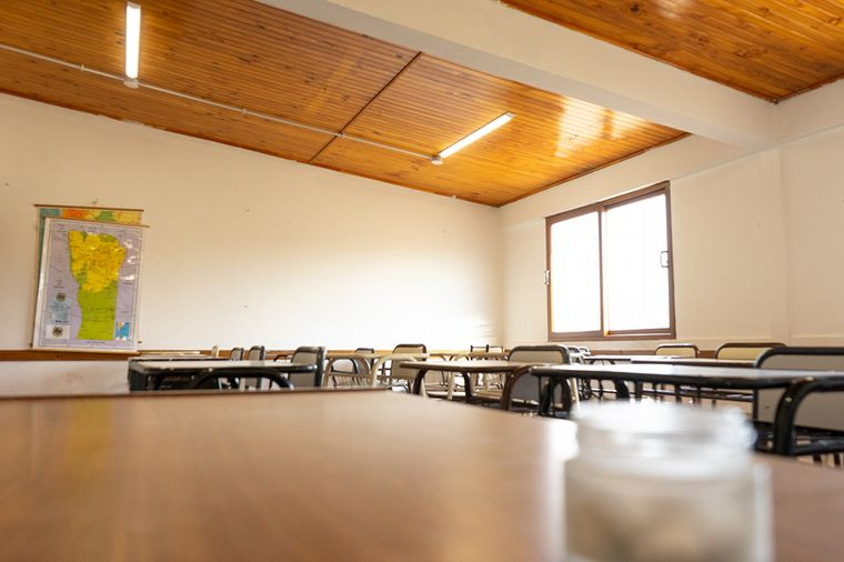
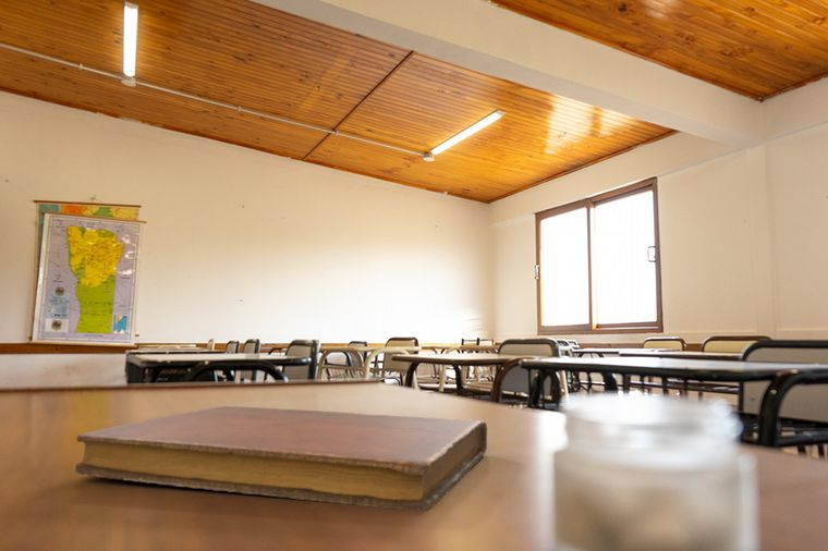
+ notebook [74,405,488,512]
